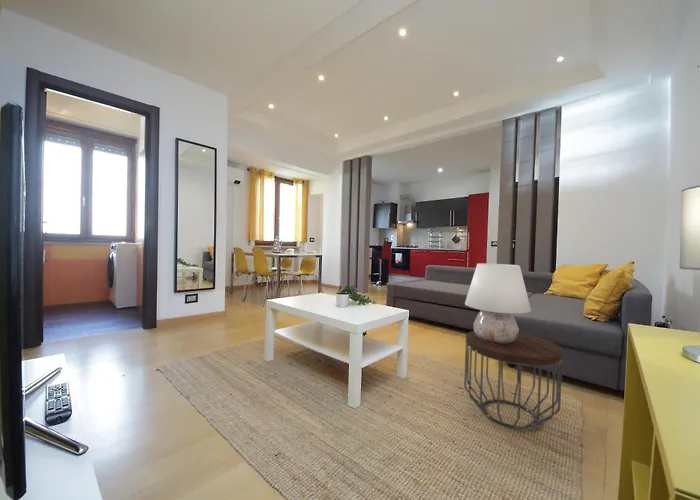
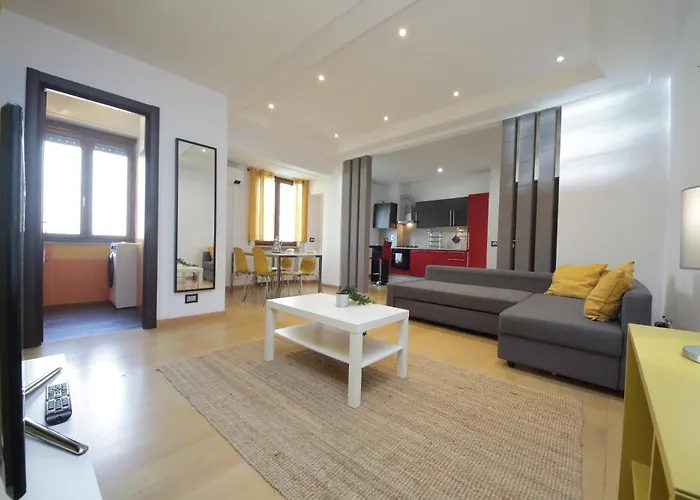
- side table [463,330,564,430]
- table lamp [464,262,532,344]
